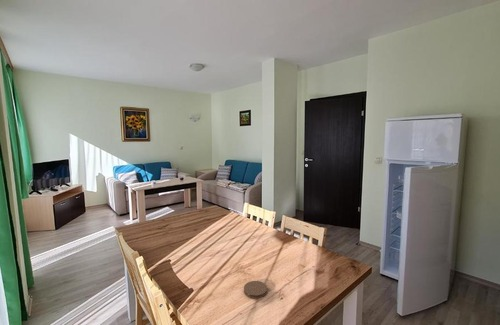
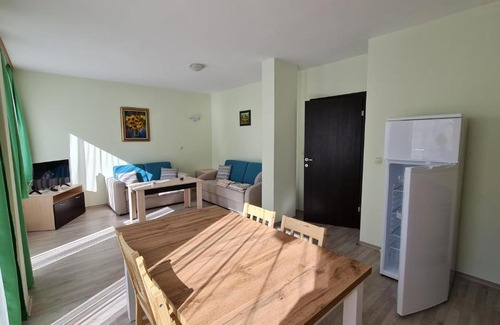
- coaster [243,280,268,299]
